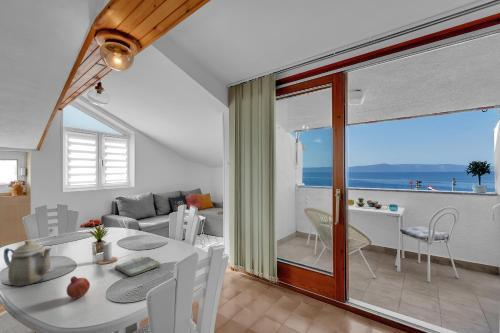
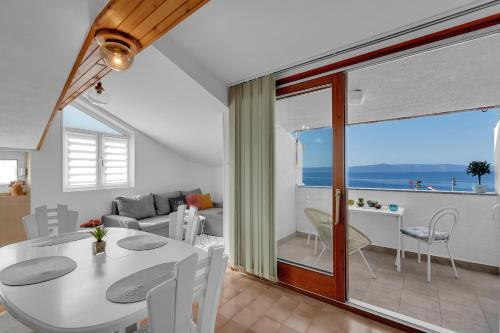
- dish towel [113,254,162,277]
- candle [96,236,118,265]
- teapot [3,239,53,287]
- fruit [65,275,91,299]
